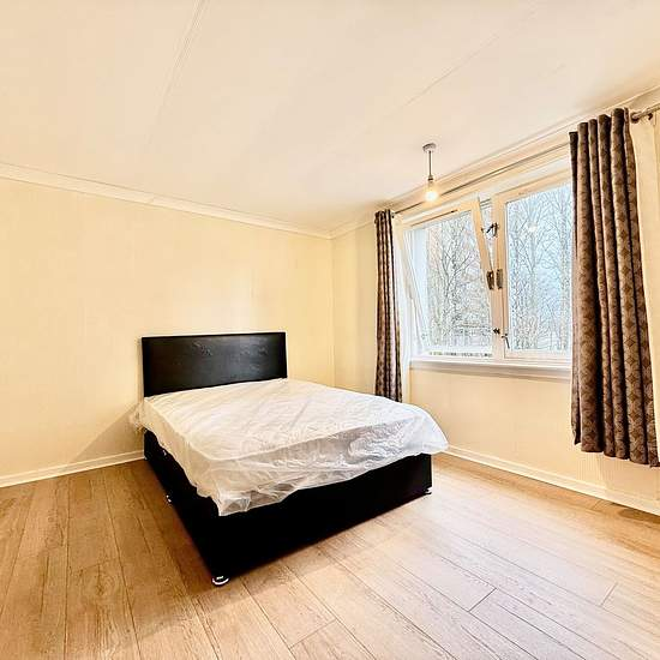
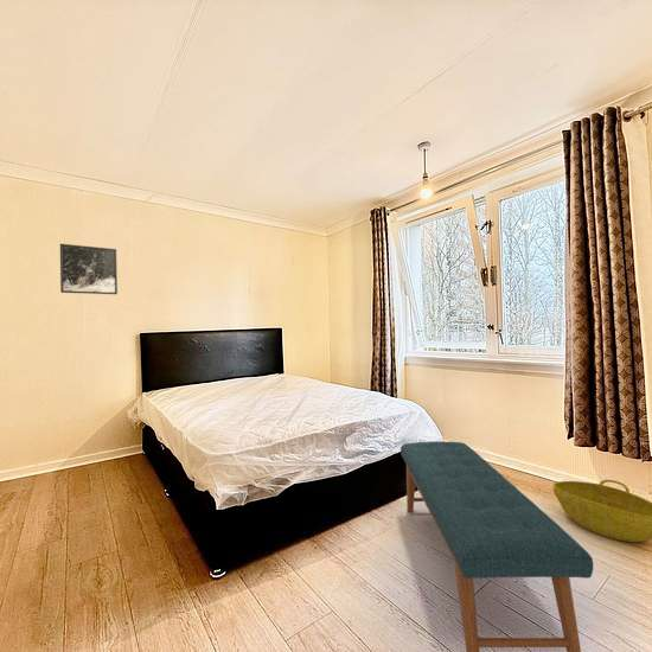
+ basket [552,479,652,543]
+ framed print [59,243,119,295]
+ bench [399,440,594,652]
